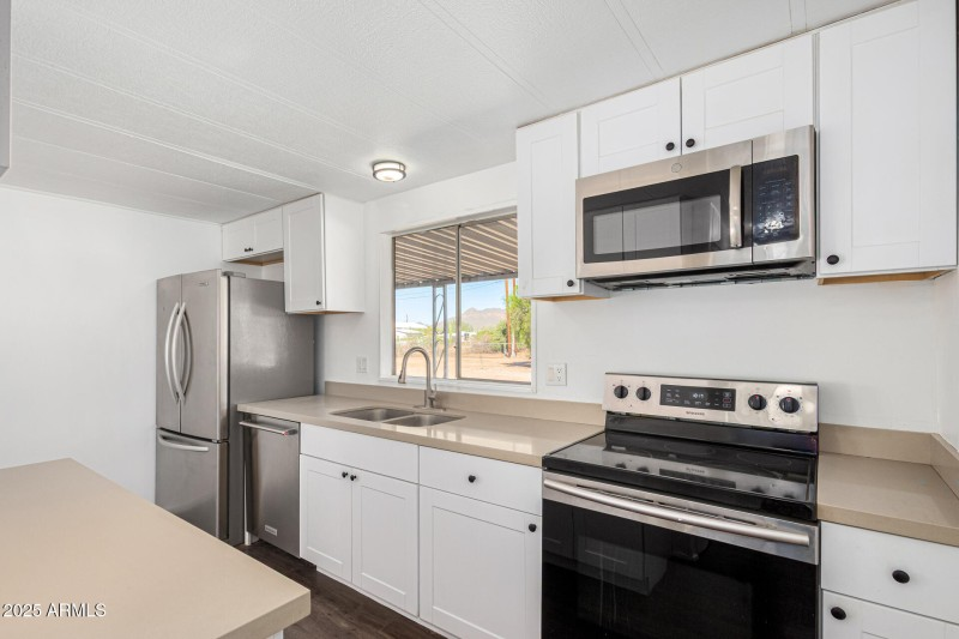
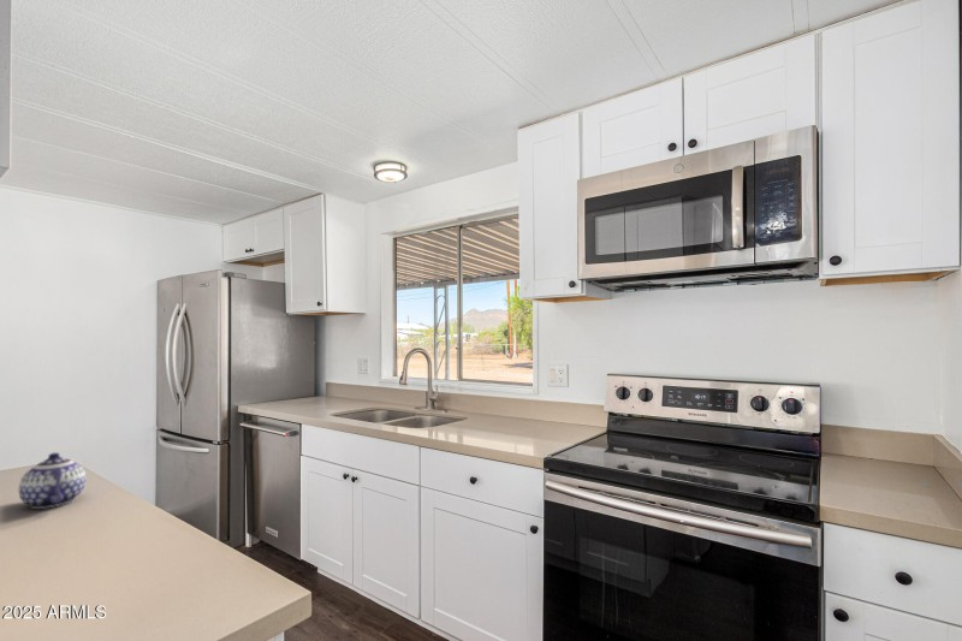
+ teapot [18,451,87,510]
